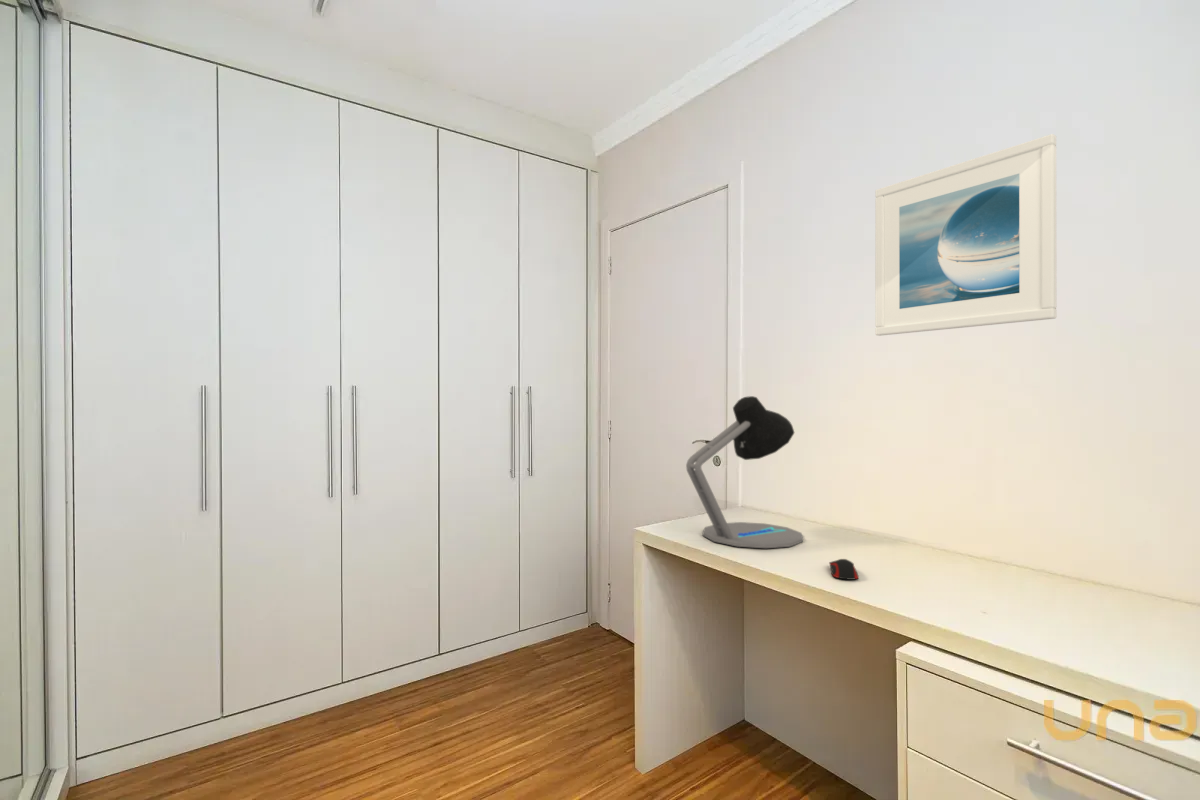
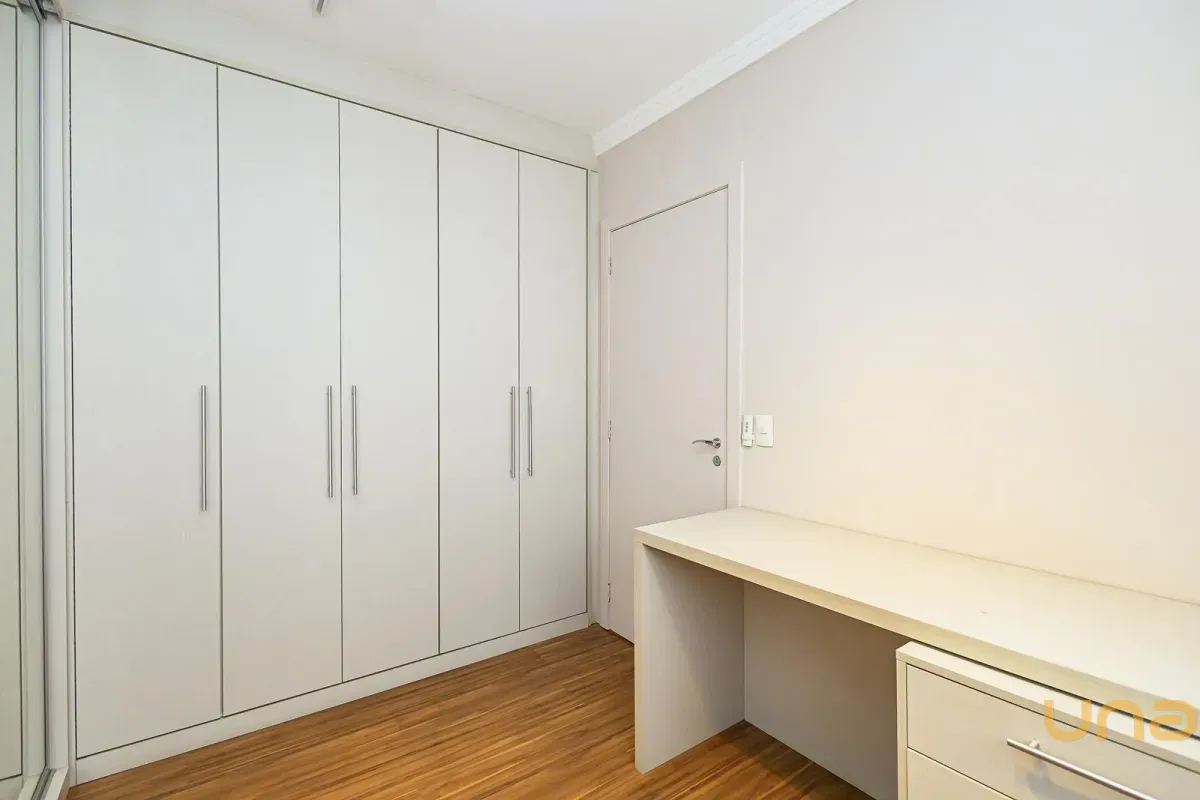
- desk lamp [685,395,804,549]
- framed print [874,133,1058,337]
- computer mouse [828,558,860,581]
